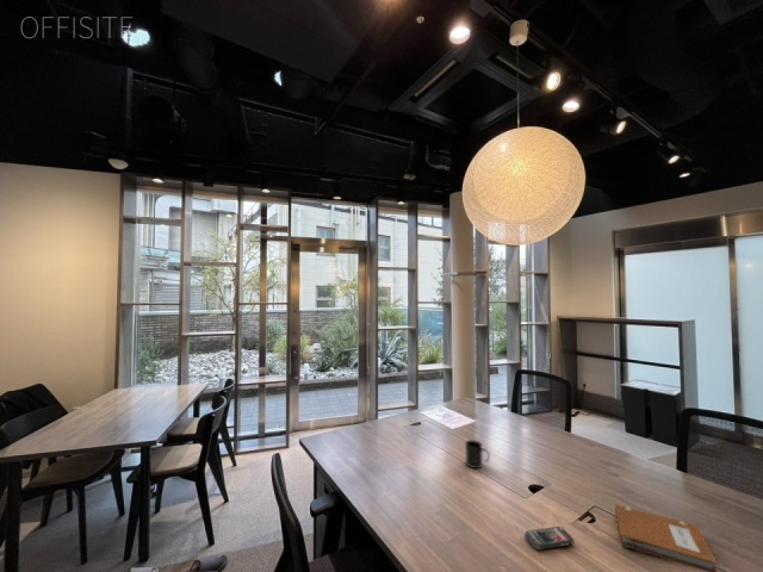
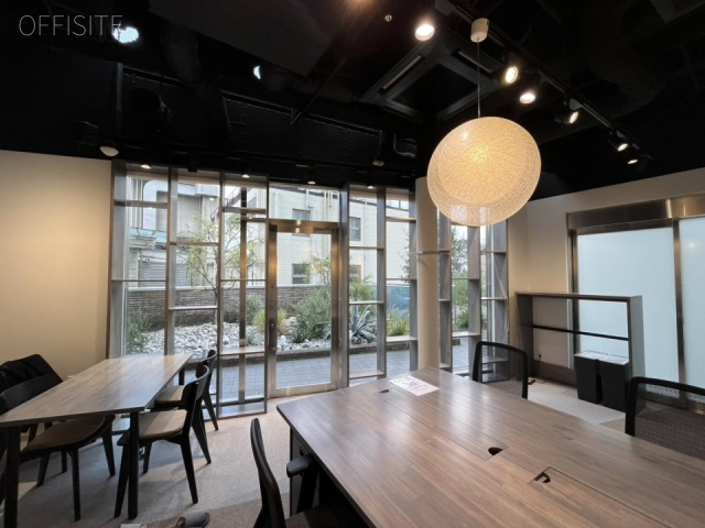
- notebook [614,503,719,572]
- smartphone [523,526,575,551]
- mug [464,439,491,470]
